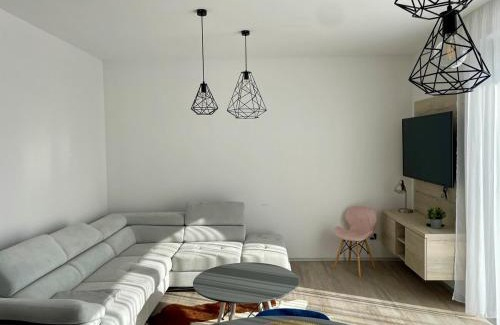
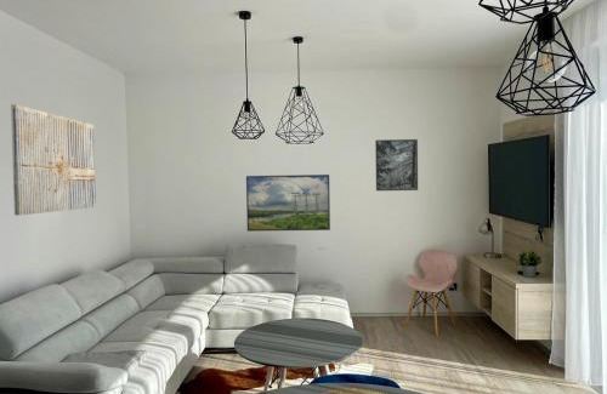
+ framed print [374,138,419,192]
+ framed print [245,173,331,233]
+ wall art [10,103,97,217]
